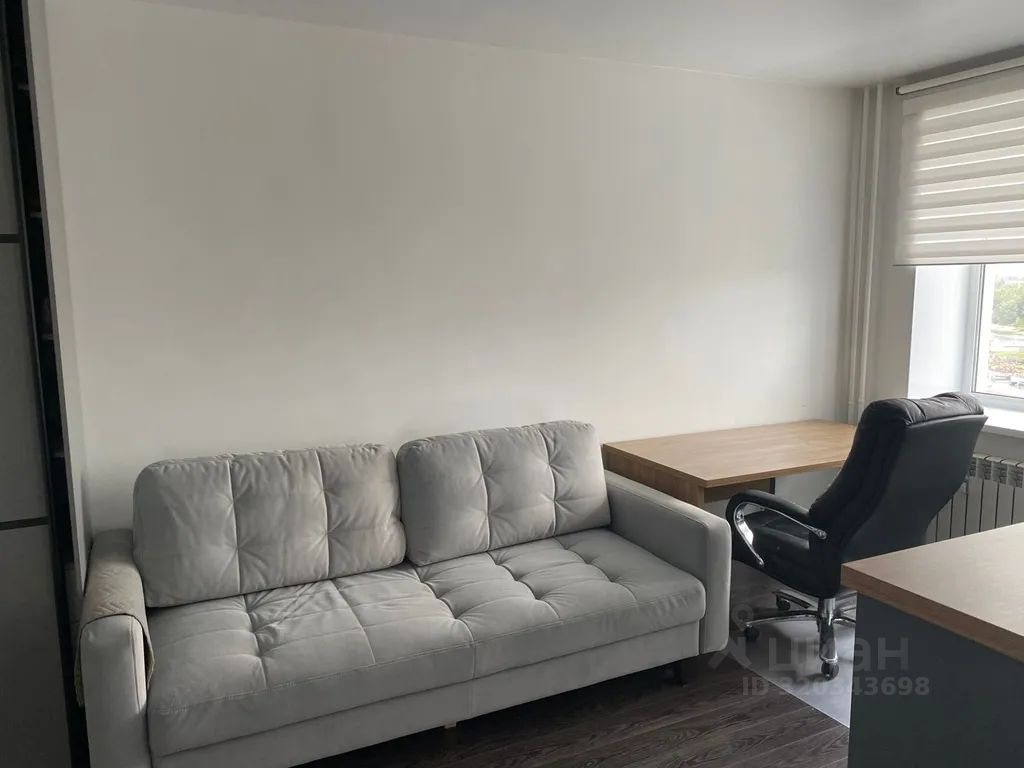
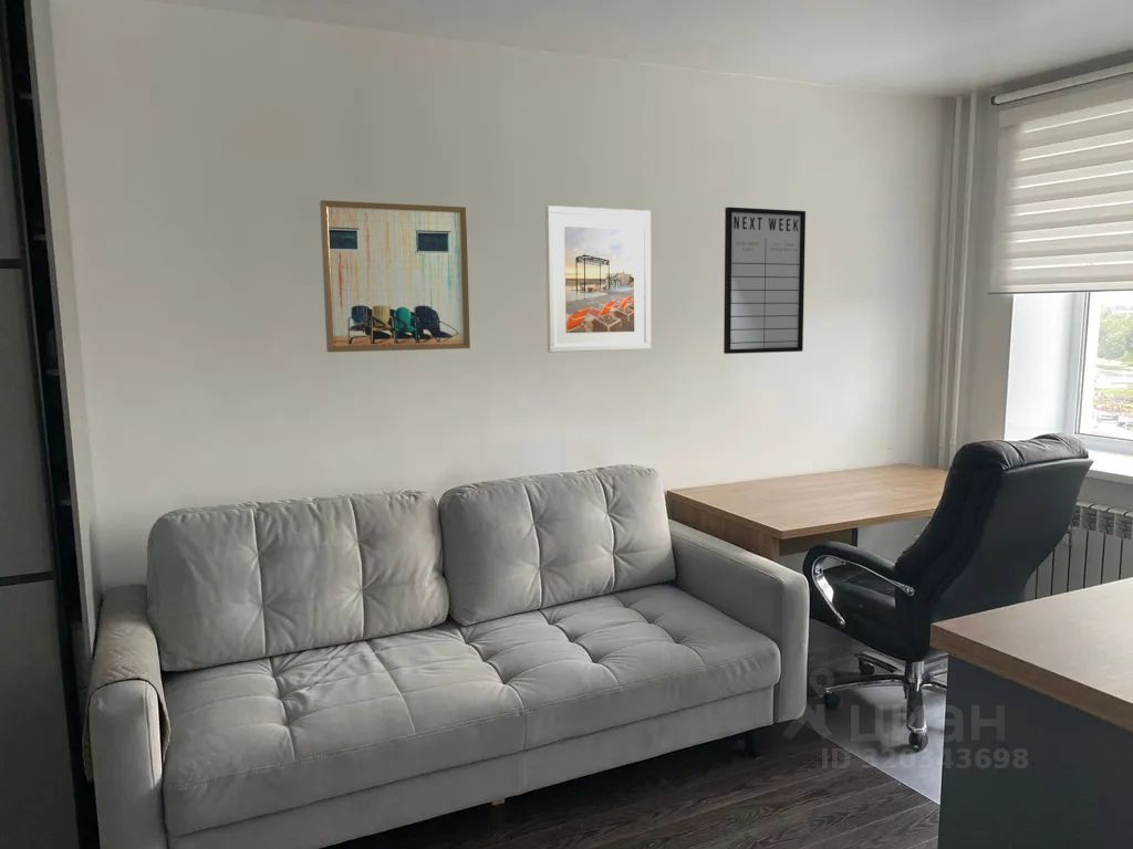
+ writing board [723,206,807,355]
+ wall art [319,199,471,354]
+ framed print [544,205,652,354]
